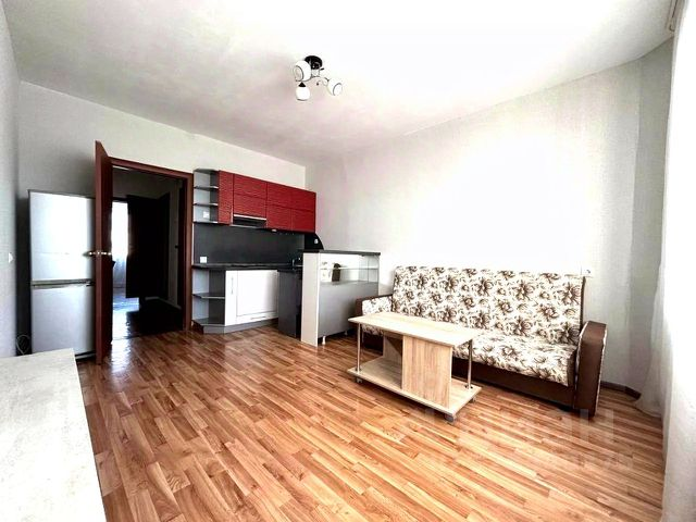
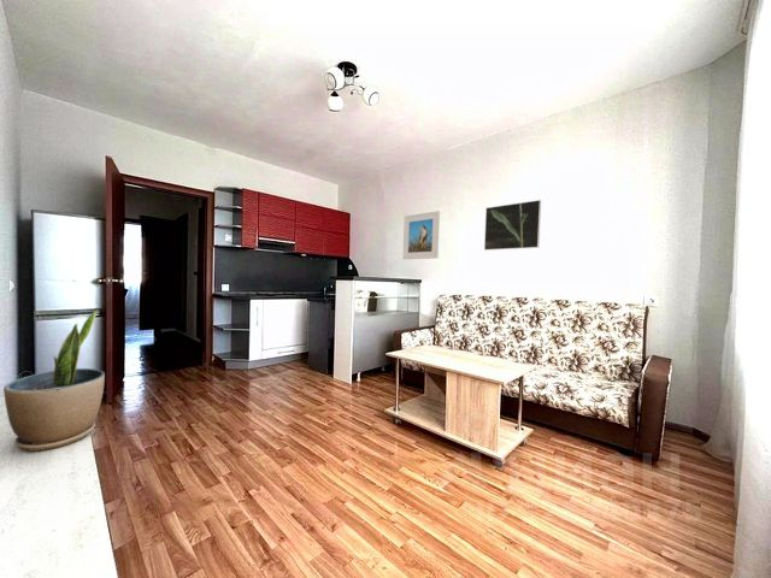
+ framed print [483,199,542,252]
+ potted plant [2,308,106,453]
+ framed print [402,210,441,260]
